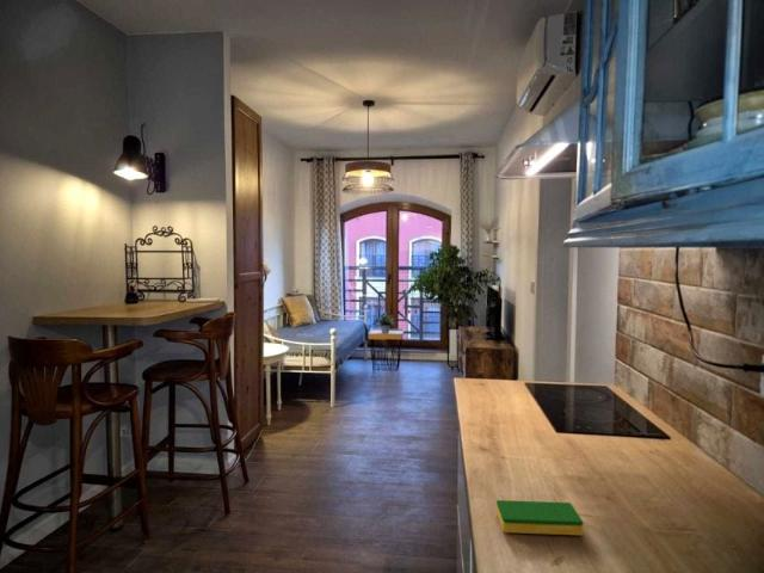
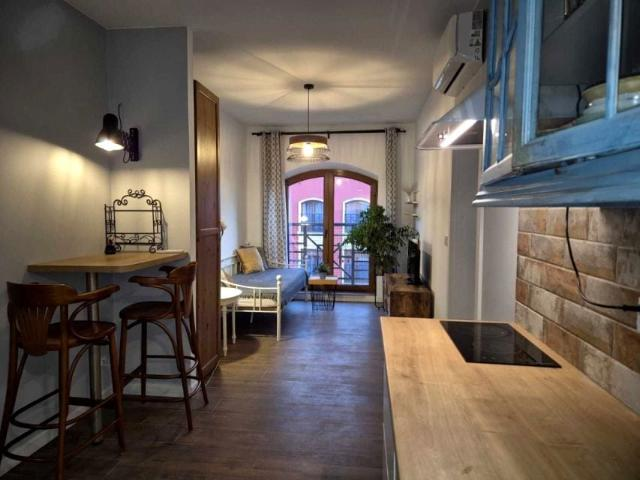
- dish sponge [495,499,584,536]
